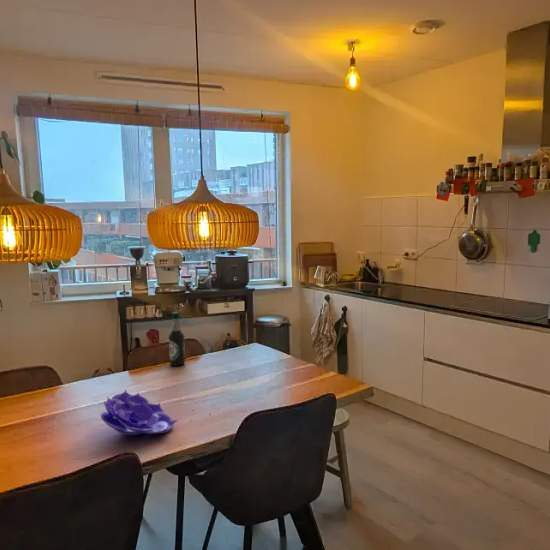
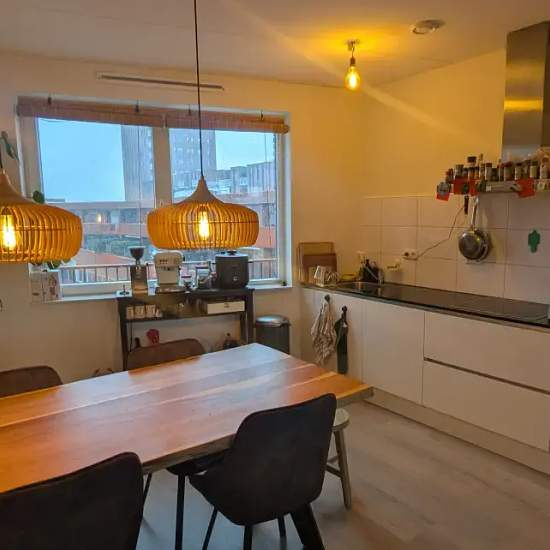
- bottle [168,311,186,367]
- decorative bowl [100,389,178,436]
